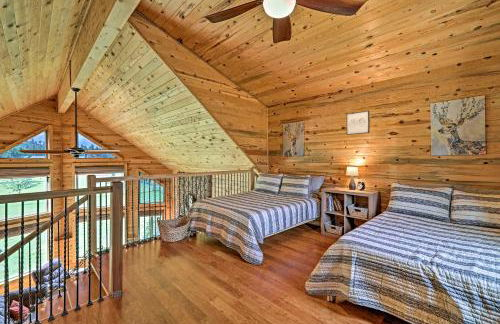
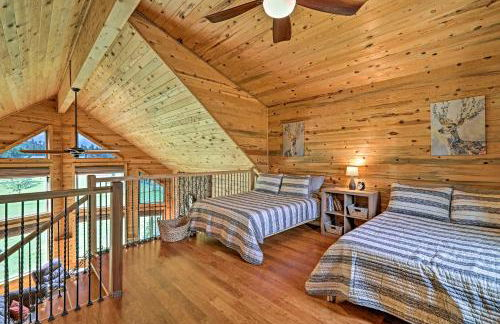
- wall art [346,110,371,136]
